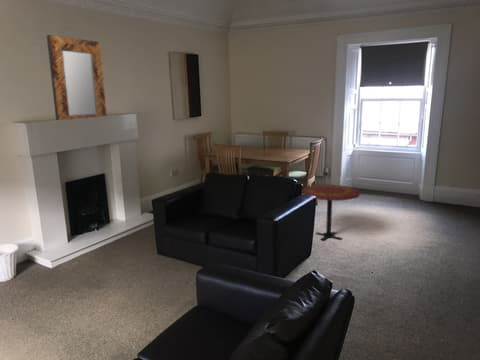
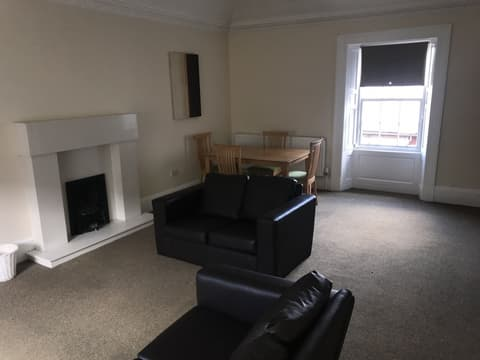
- side table [302,184,361,242]
- home mirror [46,34,108,121]
